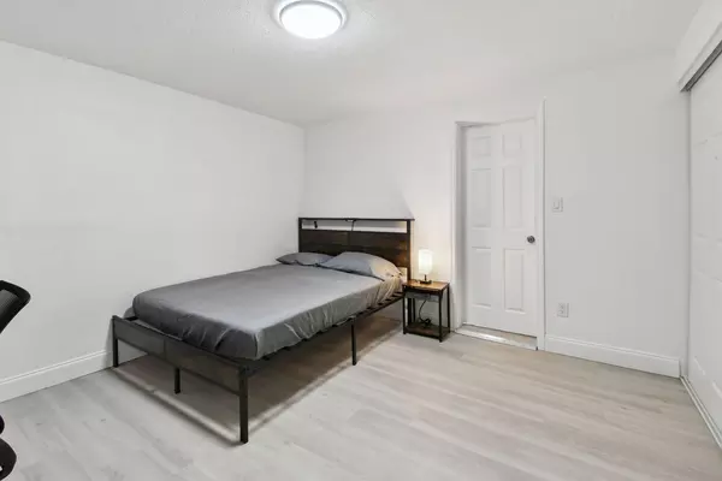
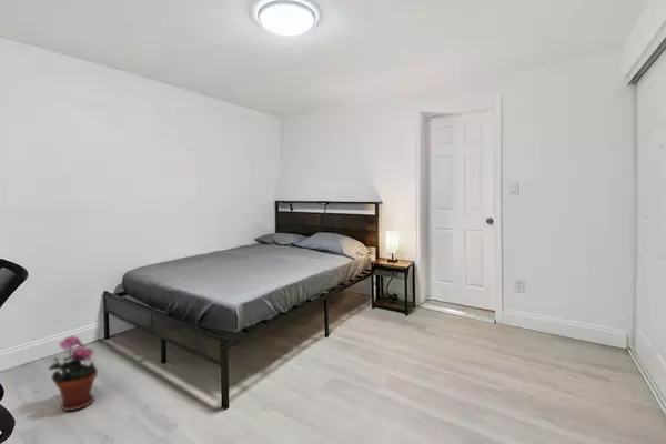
+ potted plant [47,334,99,412]
